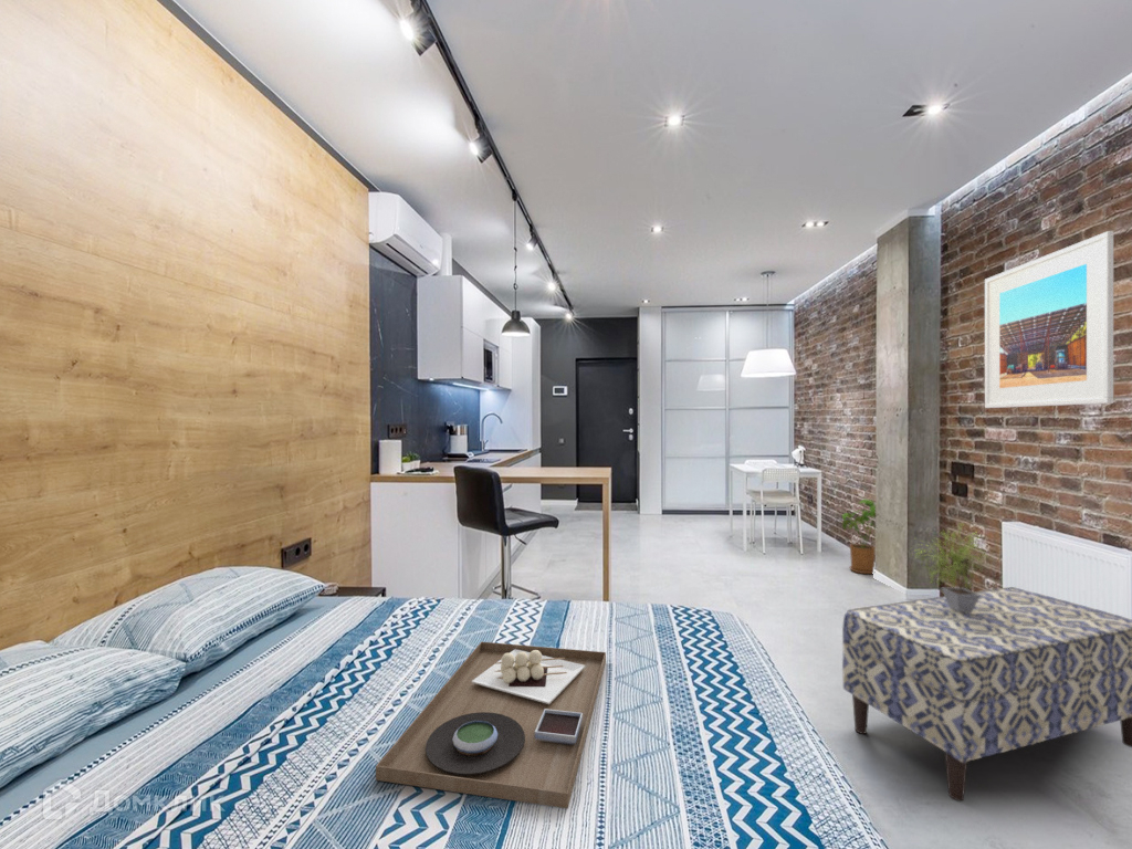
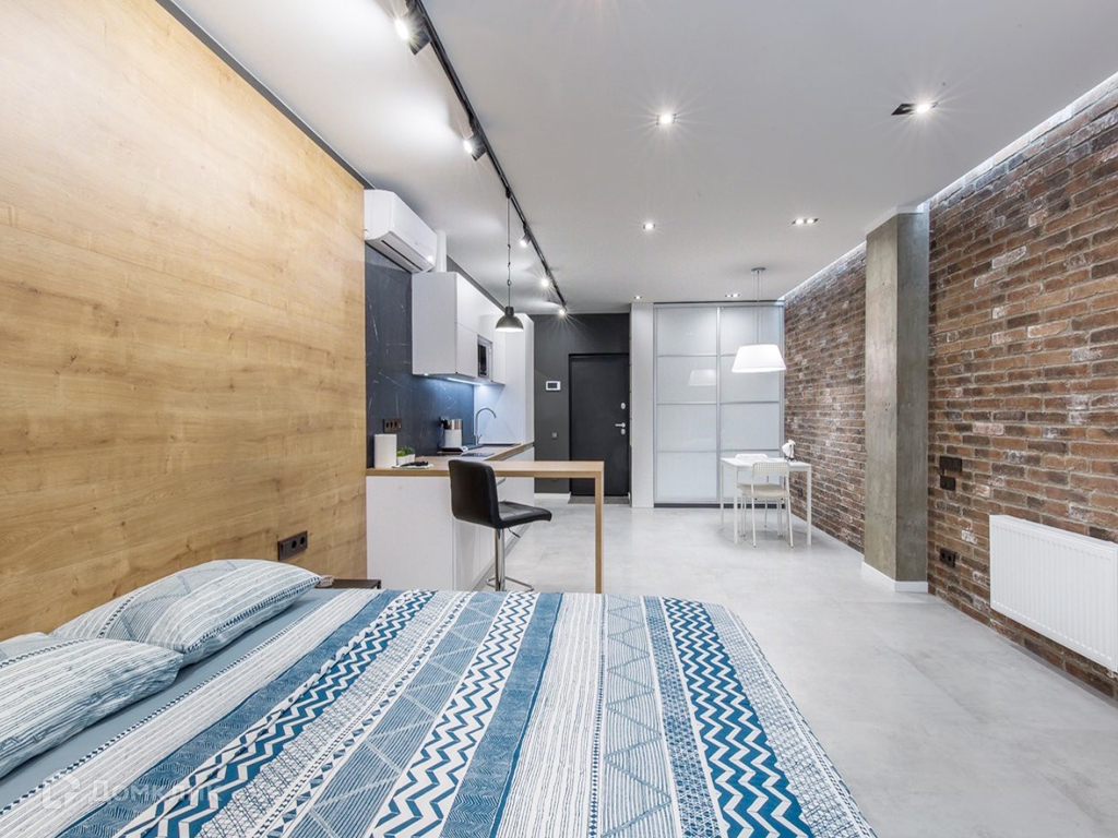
- house plant [841,499,877,575]
- bench [841,586,1132,803]
- platter [375,641,607,809]
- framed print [984,230,1114,409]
- potted plant [909,522,997,612]
